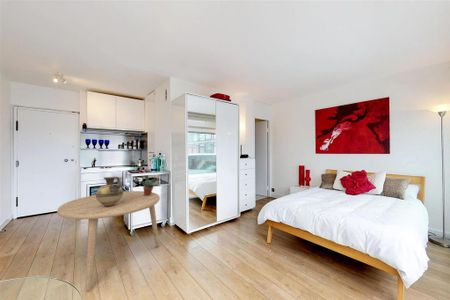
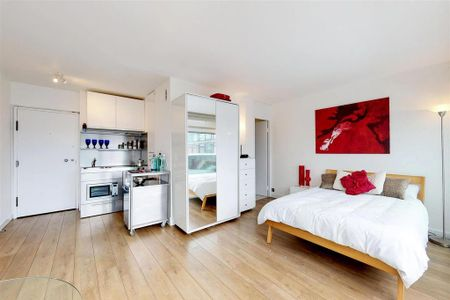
- ceramic jug [95,176,124,207]
- dining table [56,190,161,293]
- potted plant [137,175,162,196]
